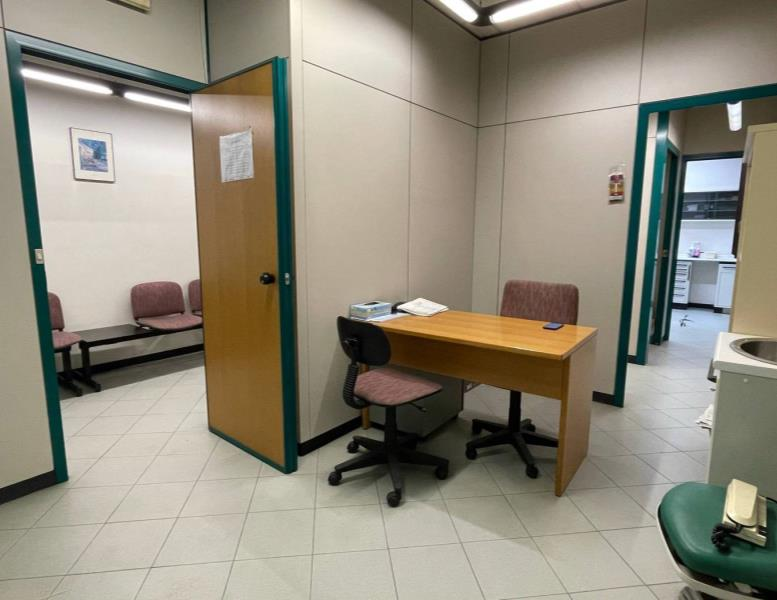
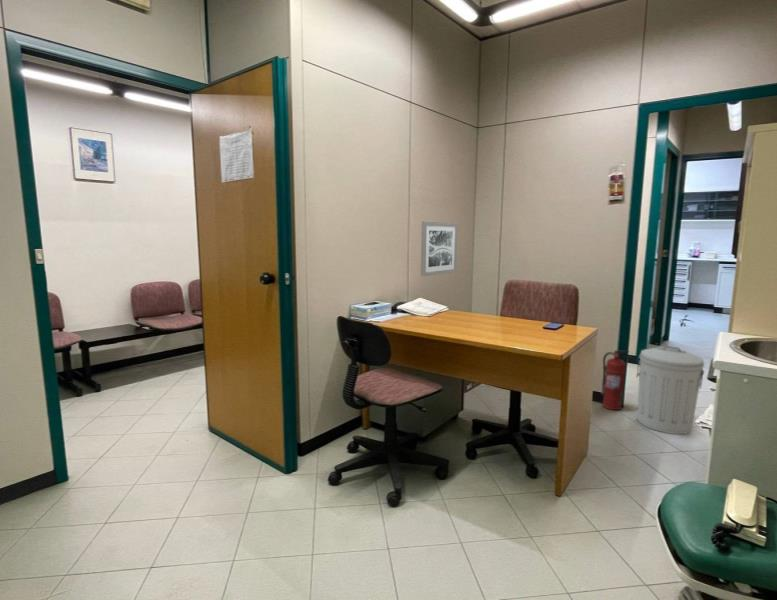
+ wall art [420,220,459,277]
+ trash can [636,345,705,435]
+ fire extinguisher [600,349,631,411]
